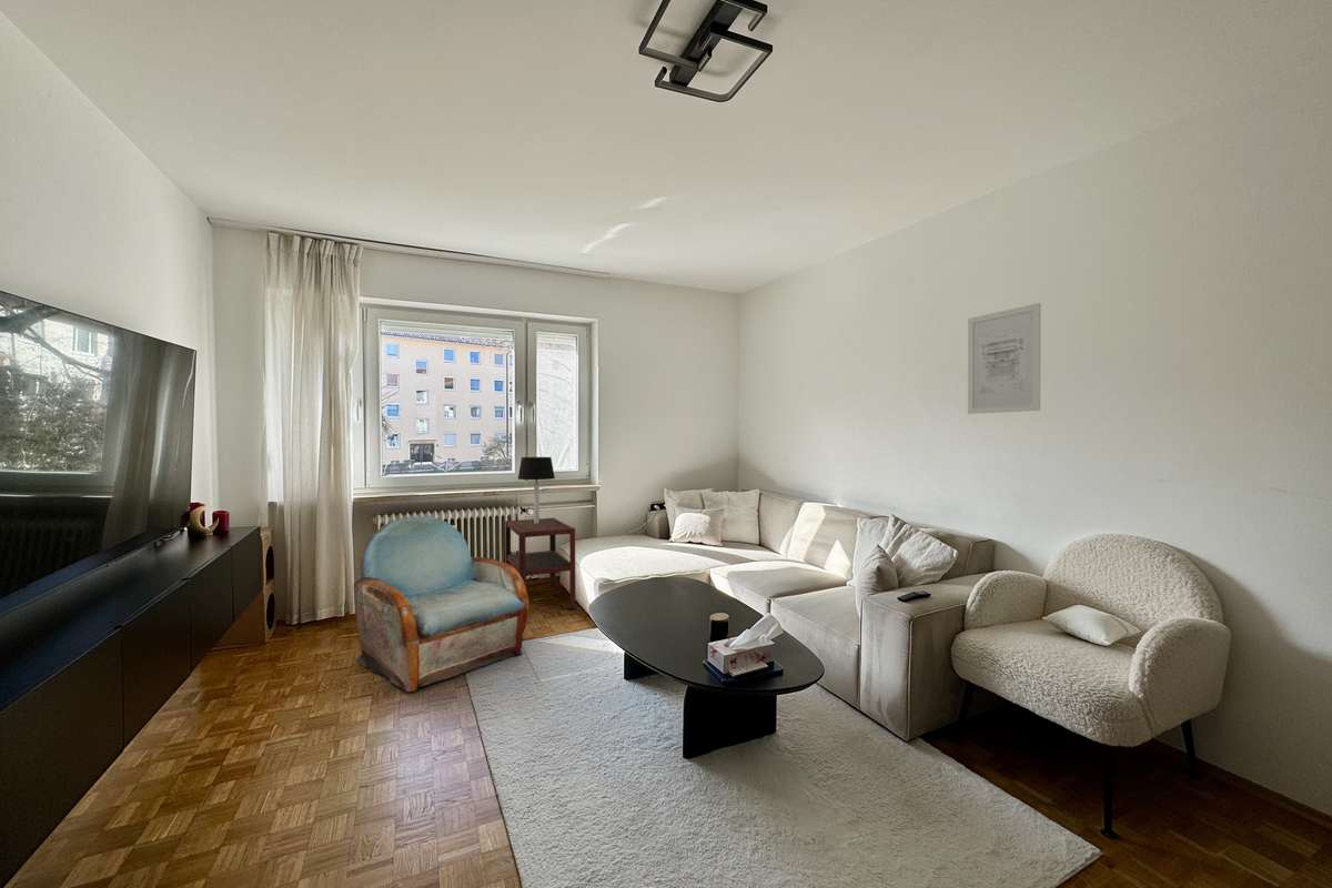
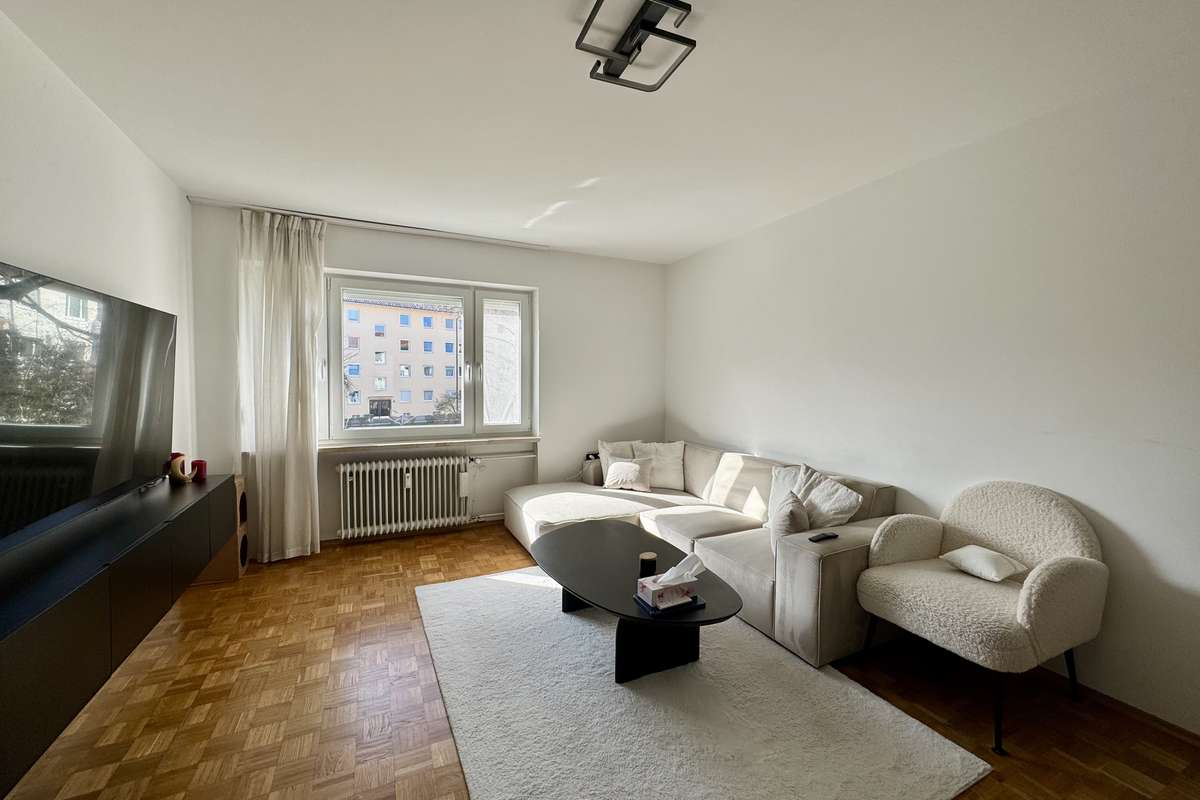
- side table [504,517,578,610]
- wall art [967,302,1042,415]
- armchair [353,515,529,693]
- table lamp [517,456,556,524]
